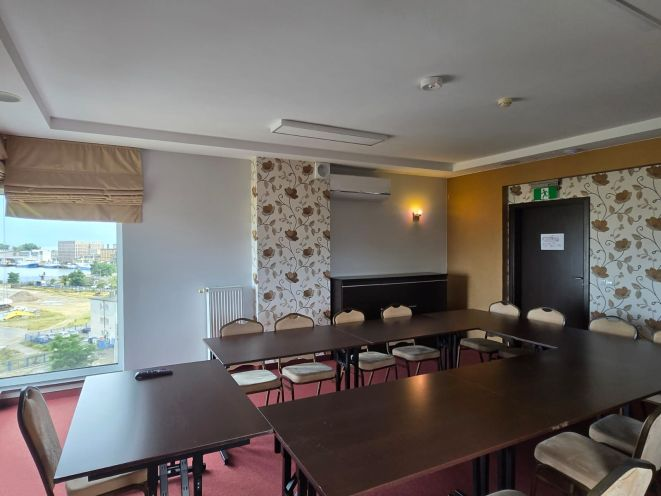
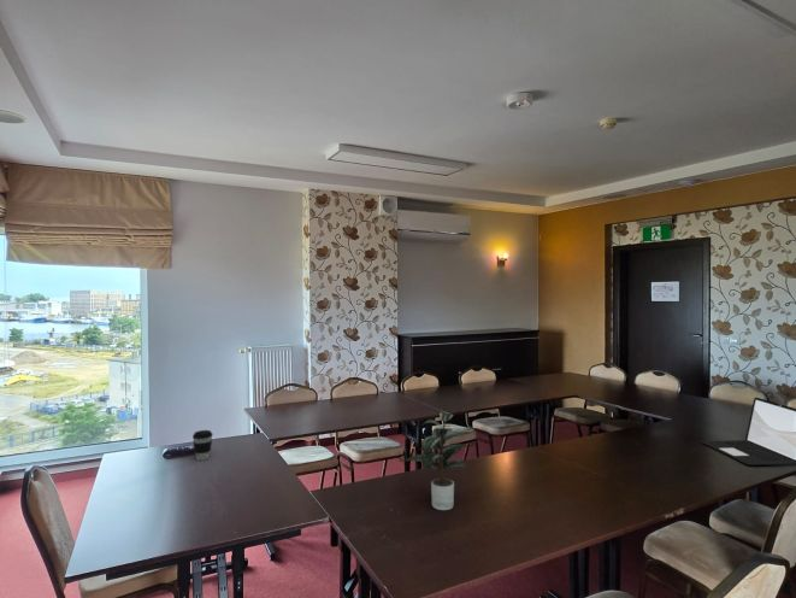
+ laptop [700,397,796,467]
+ potted plant [403,411,473,511]
+ coffee cup [191,429,214,462]
